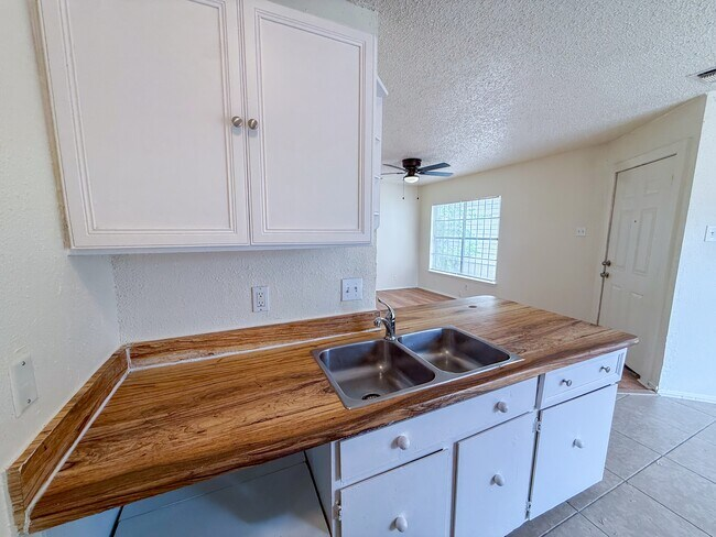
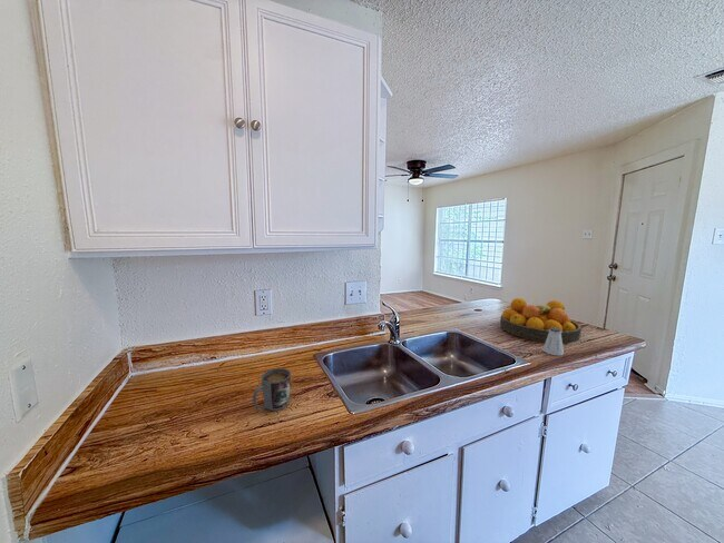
+ mug [252,367,292,412]
+ fruit bowl [499,297,583,344]
+ saltshaker [541,327,565,357]
